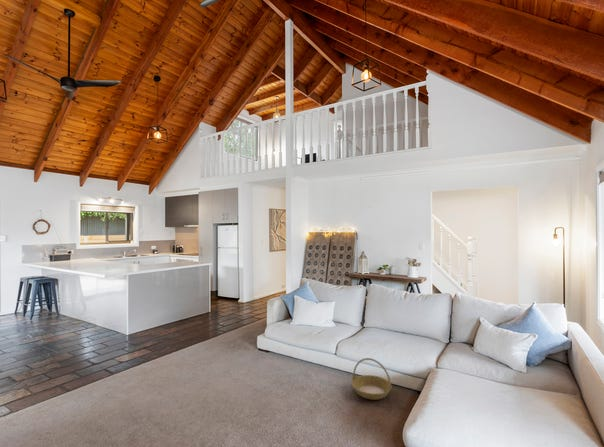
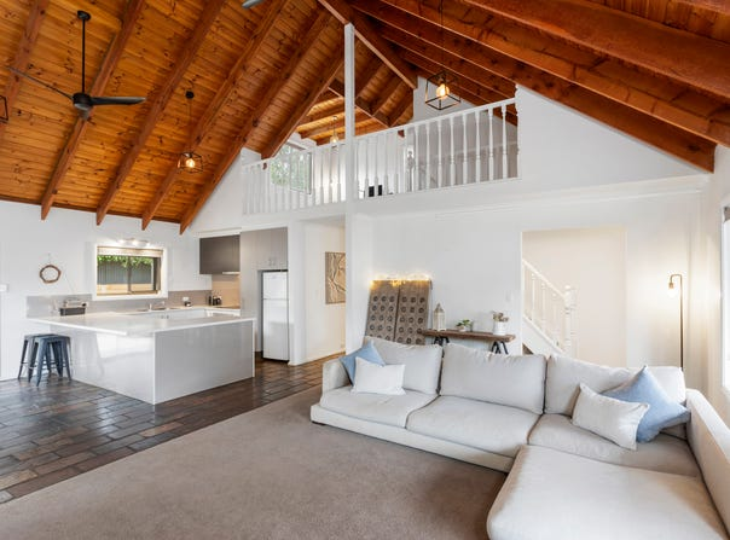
- basket [351,357,393,401]
